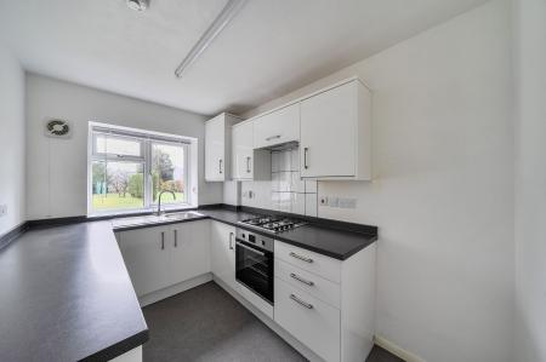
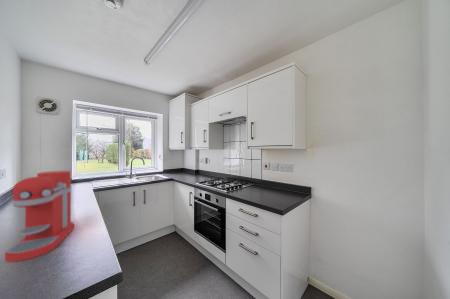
+ coffee maker [4,170,75,263]
